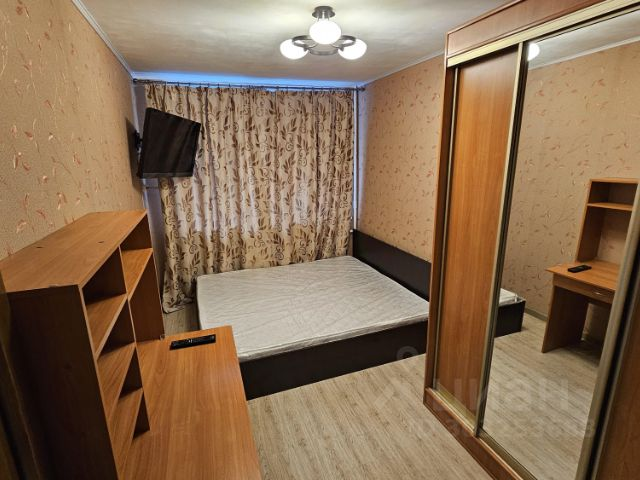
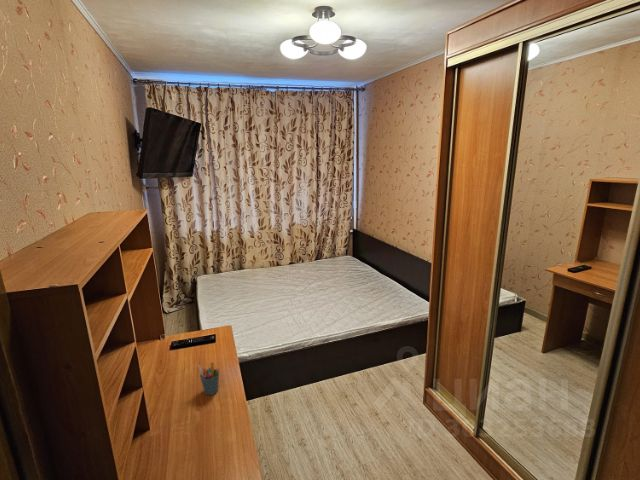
+ pen holder [197,361,220,396]
